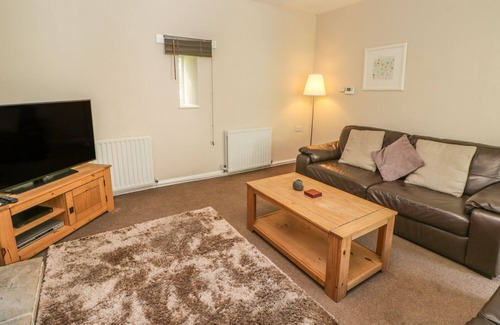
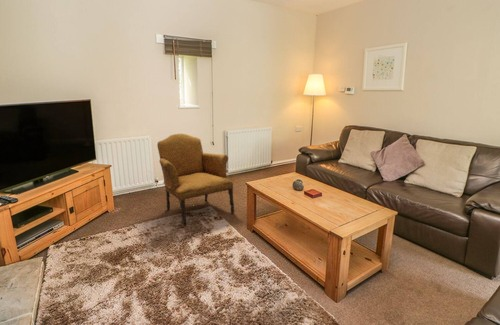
+ armchair [156,133,235,228]
